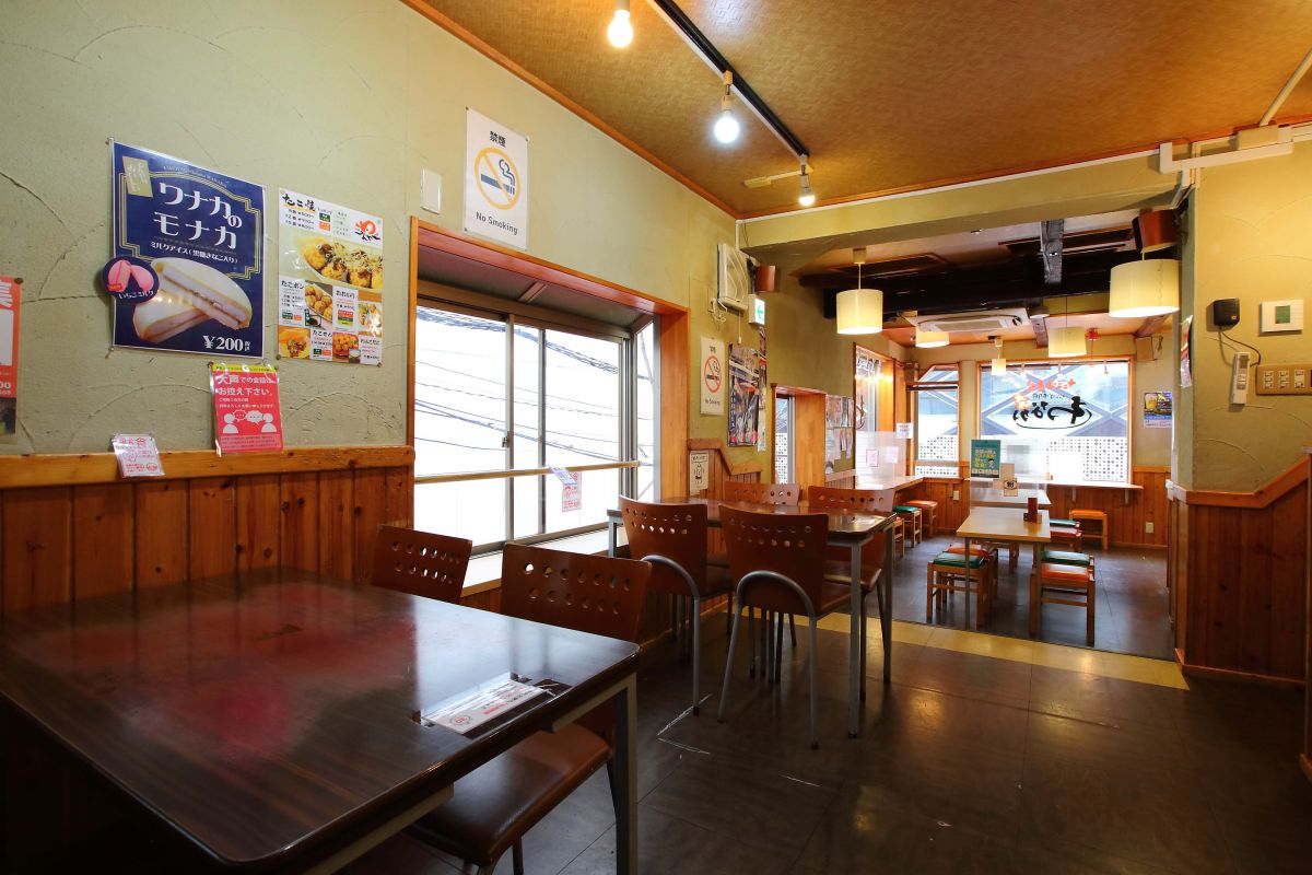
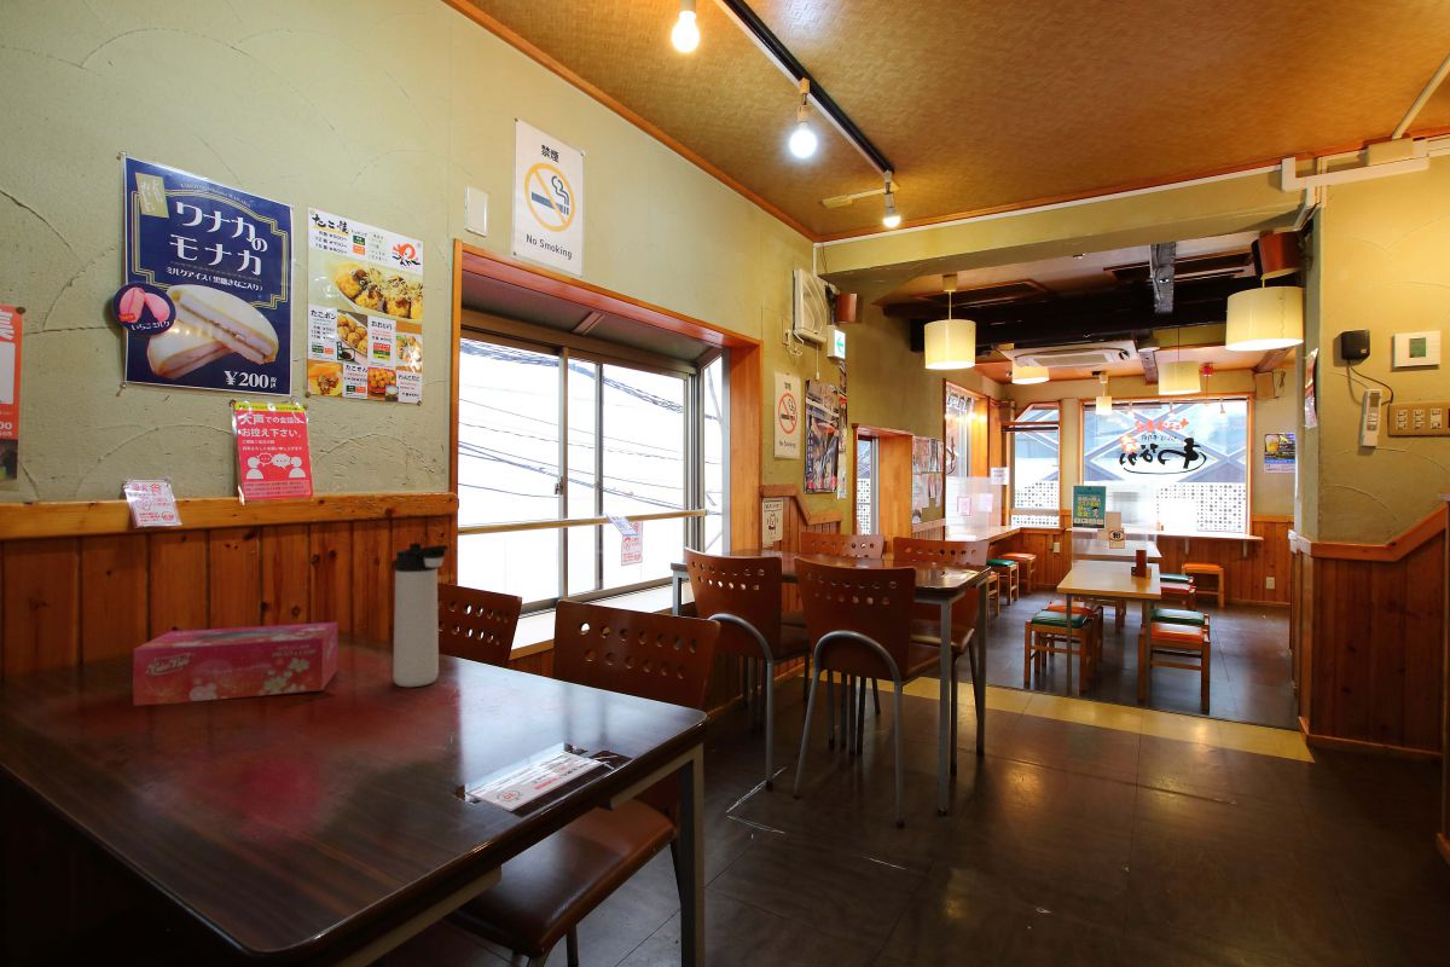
+ tissue box [132,621,338,707]
+ thermos bottle [392,542,450,688]
